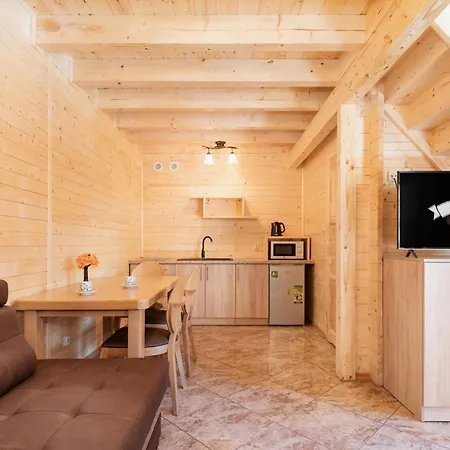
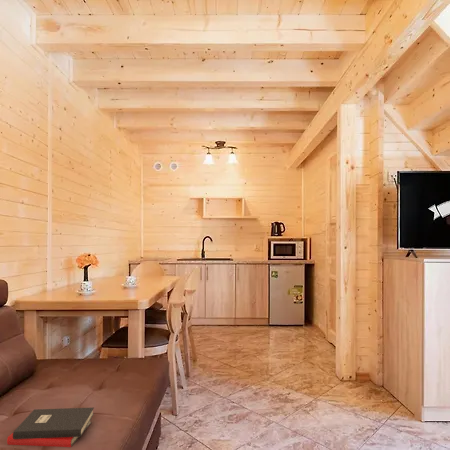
+ hardback book [6,407,95,448]
